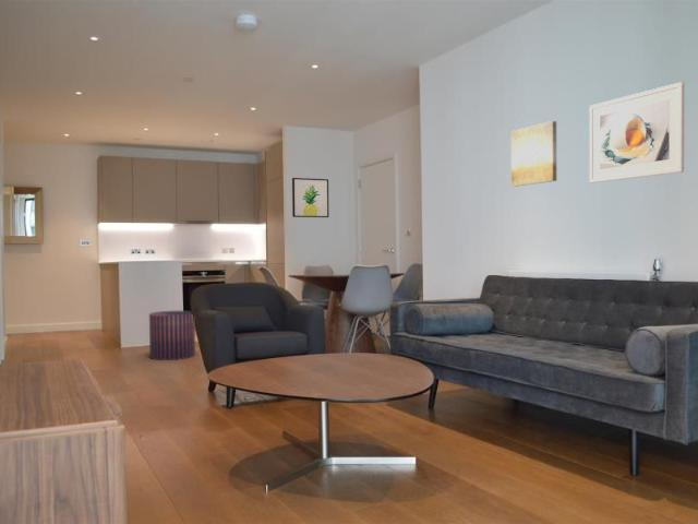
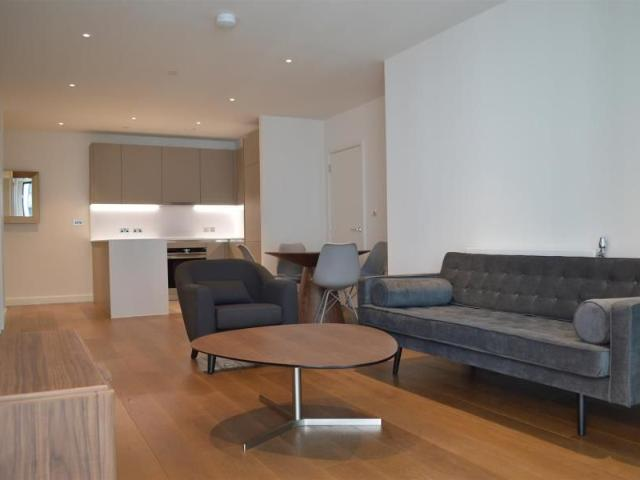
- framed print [588,81,686,184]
- wall art [510,120,557,188]
- pouf [148,310,196,361]
- wall art [291,177,330,218]
